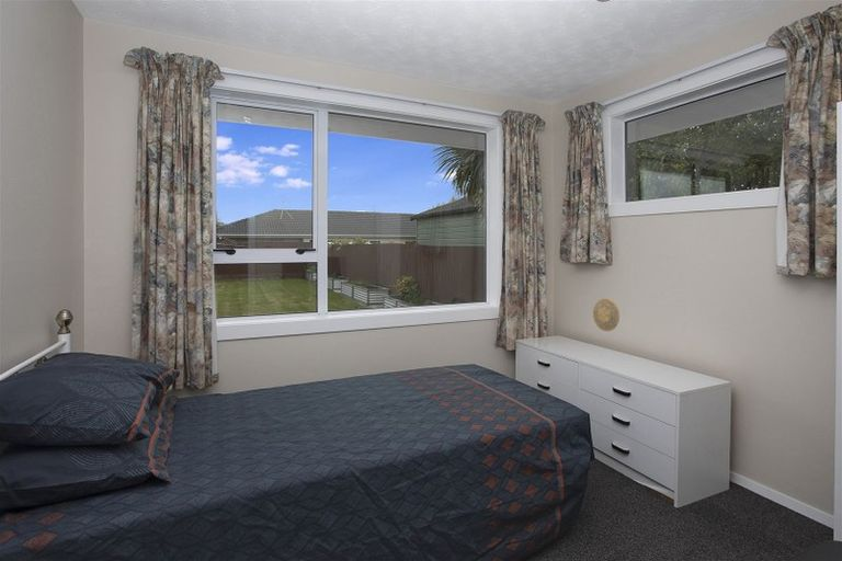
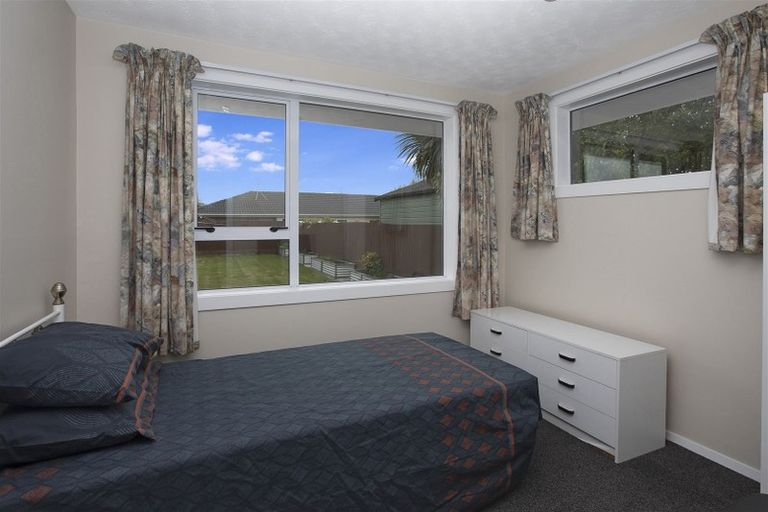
- decorative plate [592,297,621,332]
